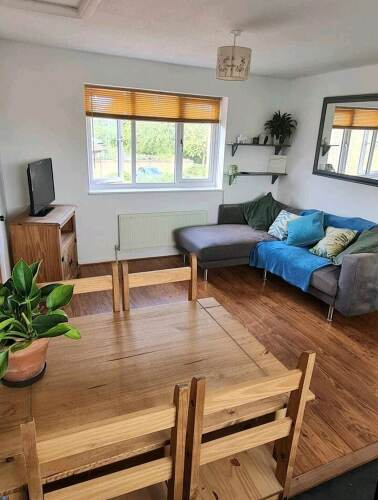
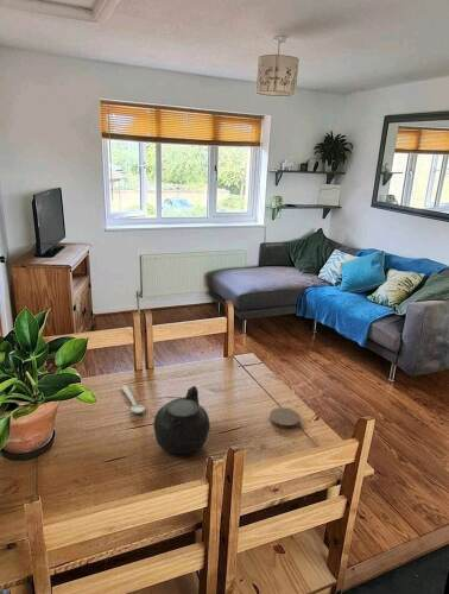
+ coaster [268,406,302,430]
+ spoon [120,385,146,415]
+ teapot [151,385,211,455]
